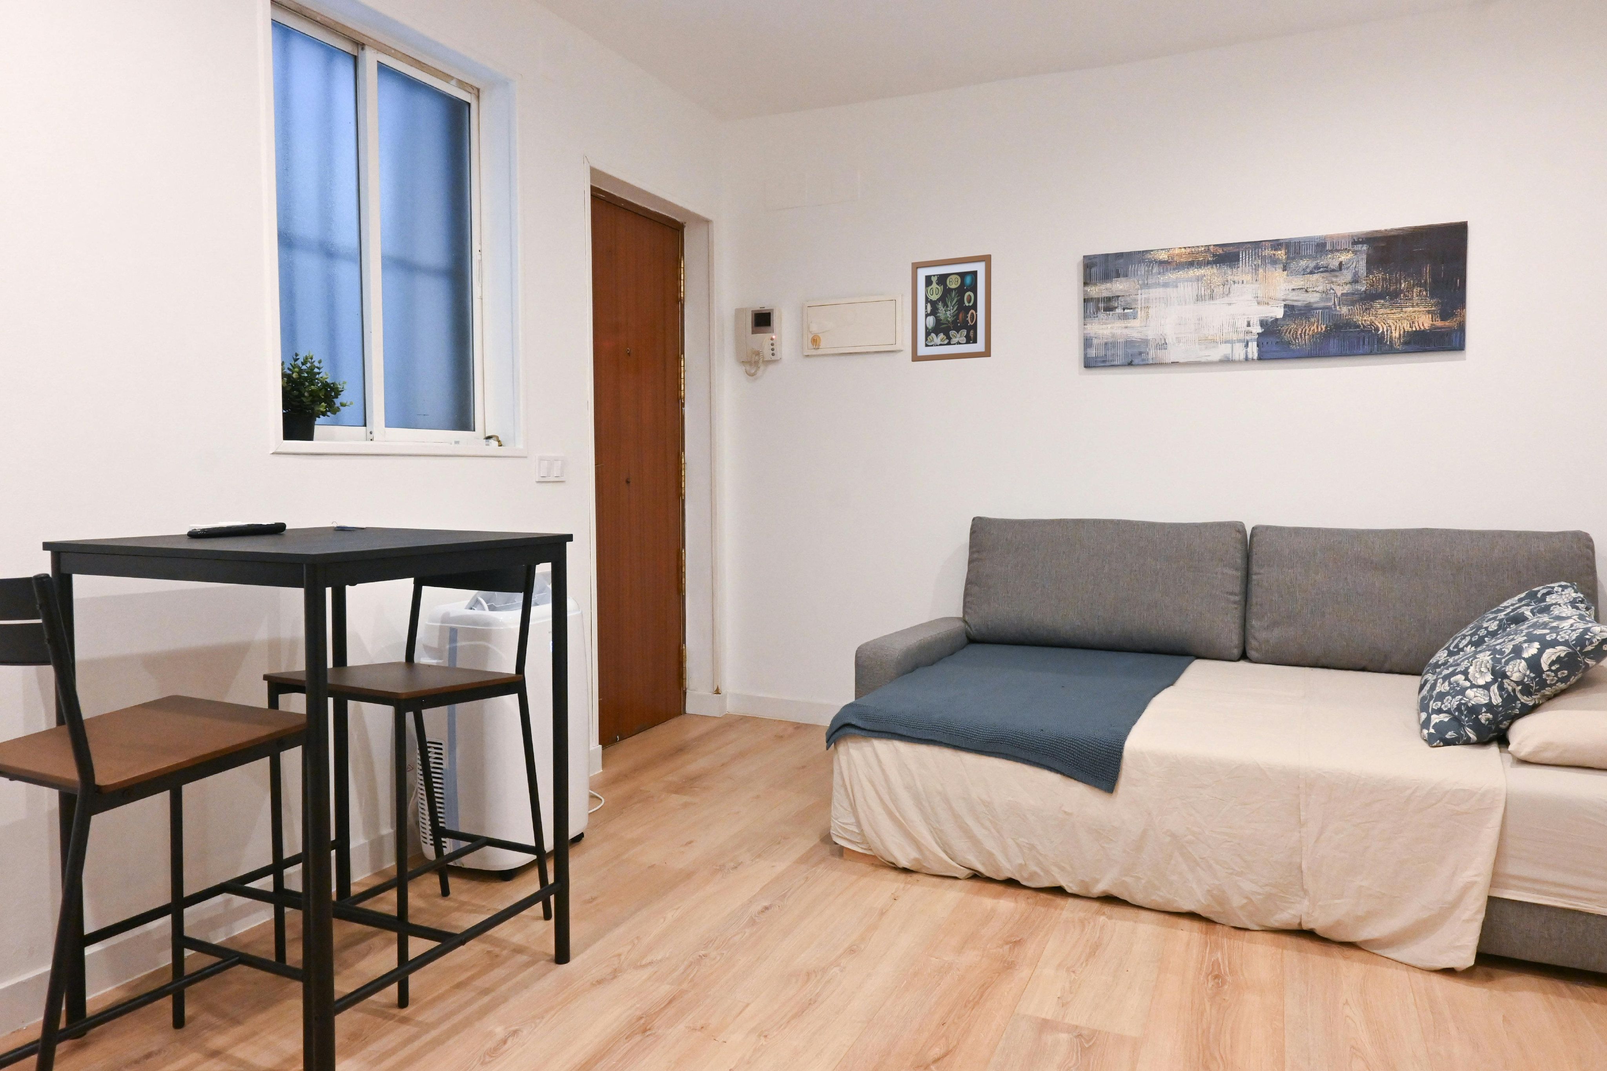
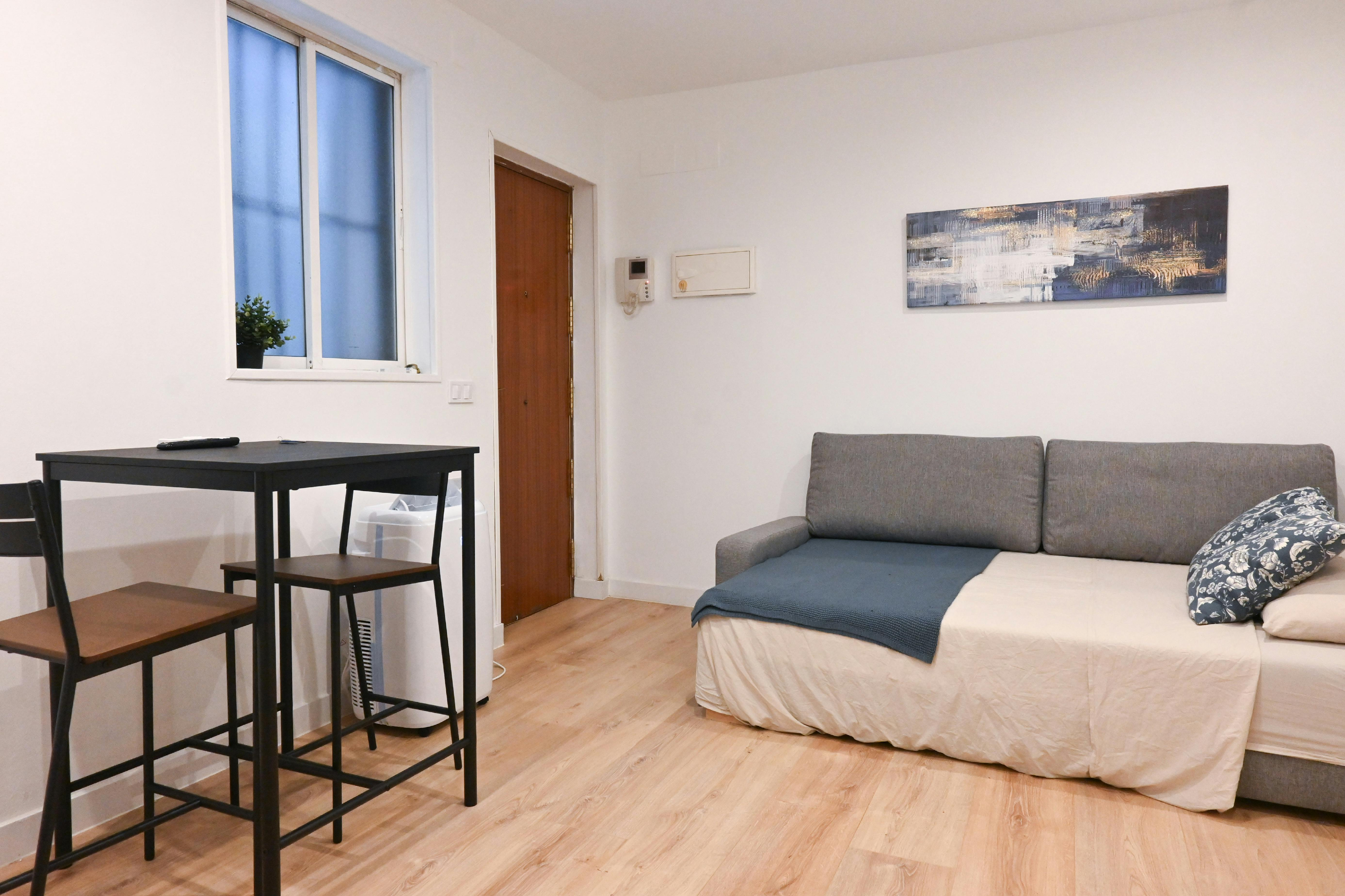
- wall art [910,253,992,362]
